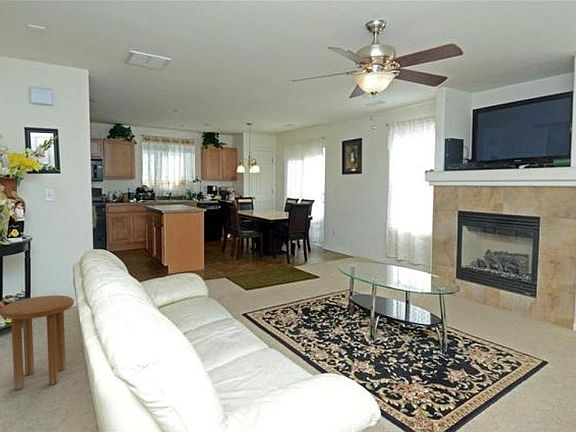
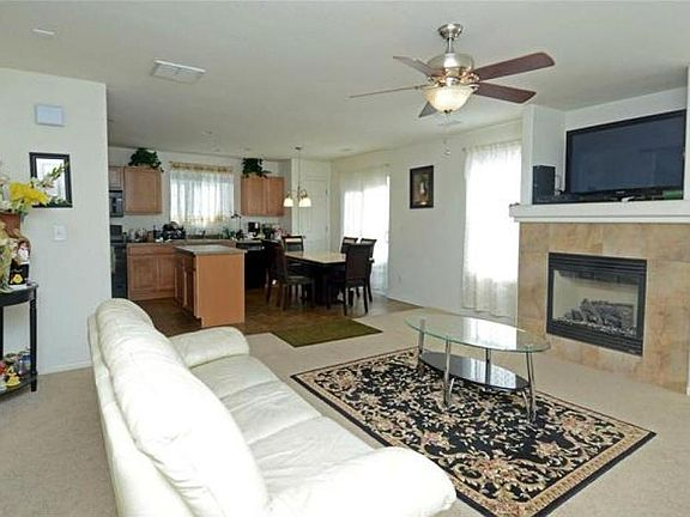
- side table [0,294,75,391]
